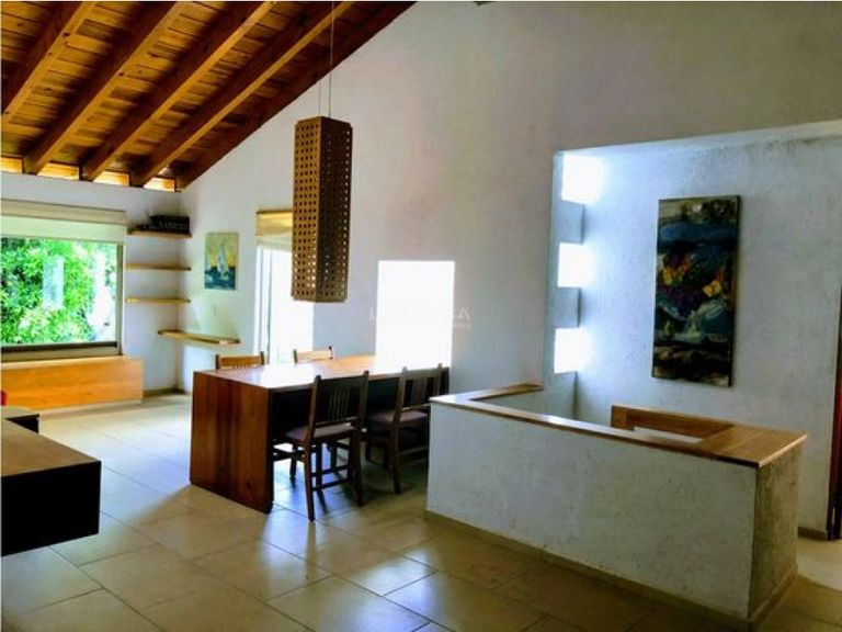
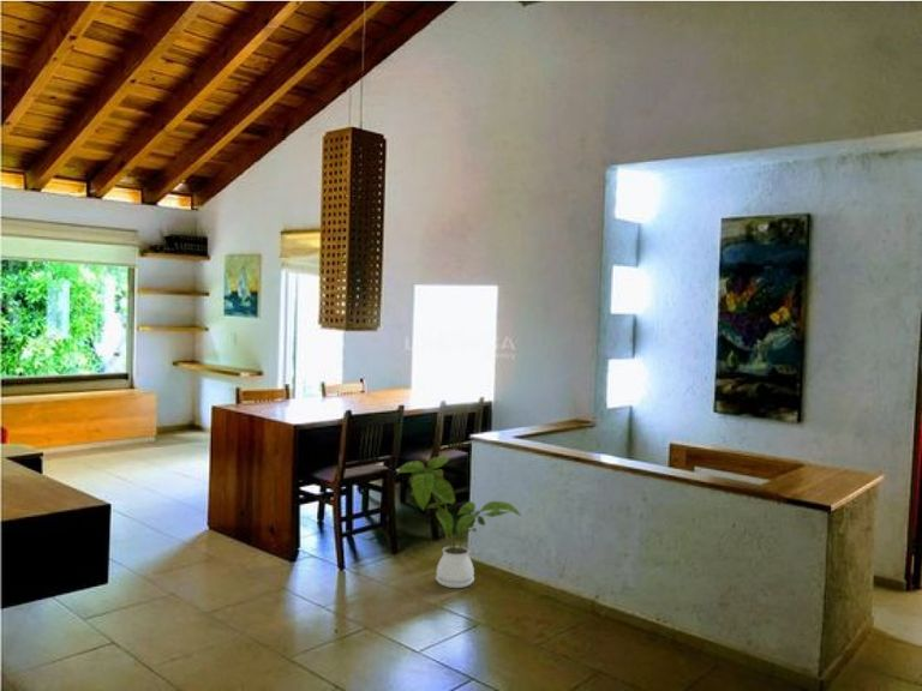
+ house plant [396,455,522,589]
